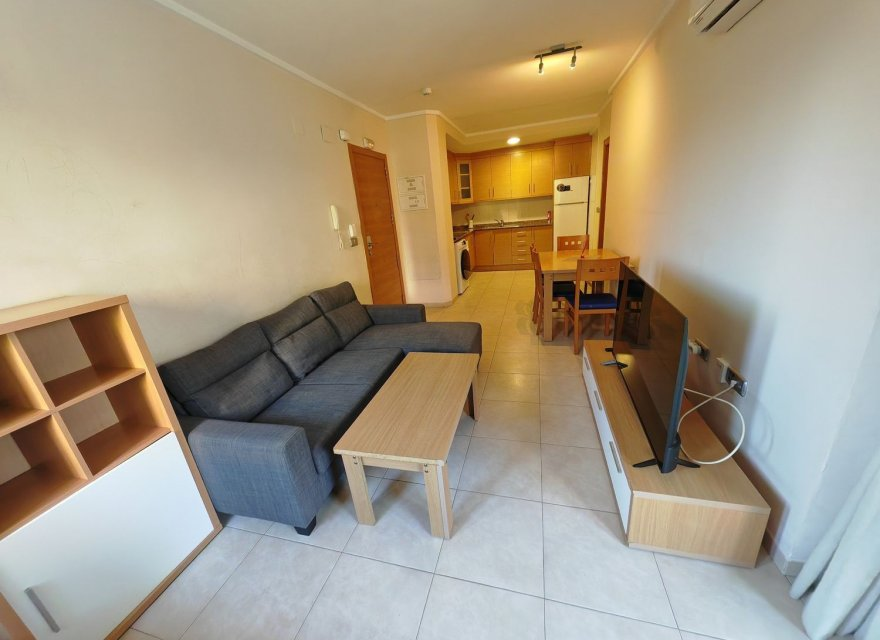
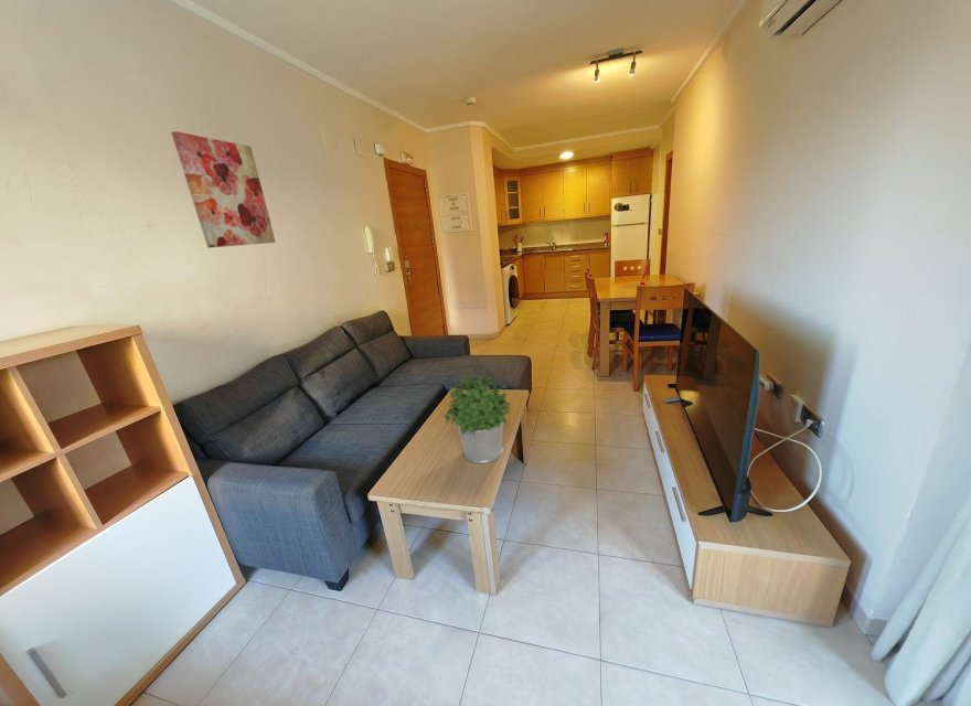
+ potted plant [442,374,512,464]
+ wall art [170,130,277,249]
